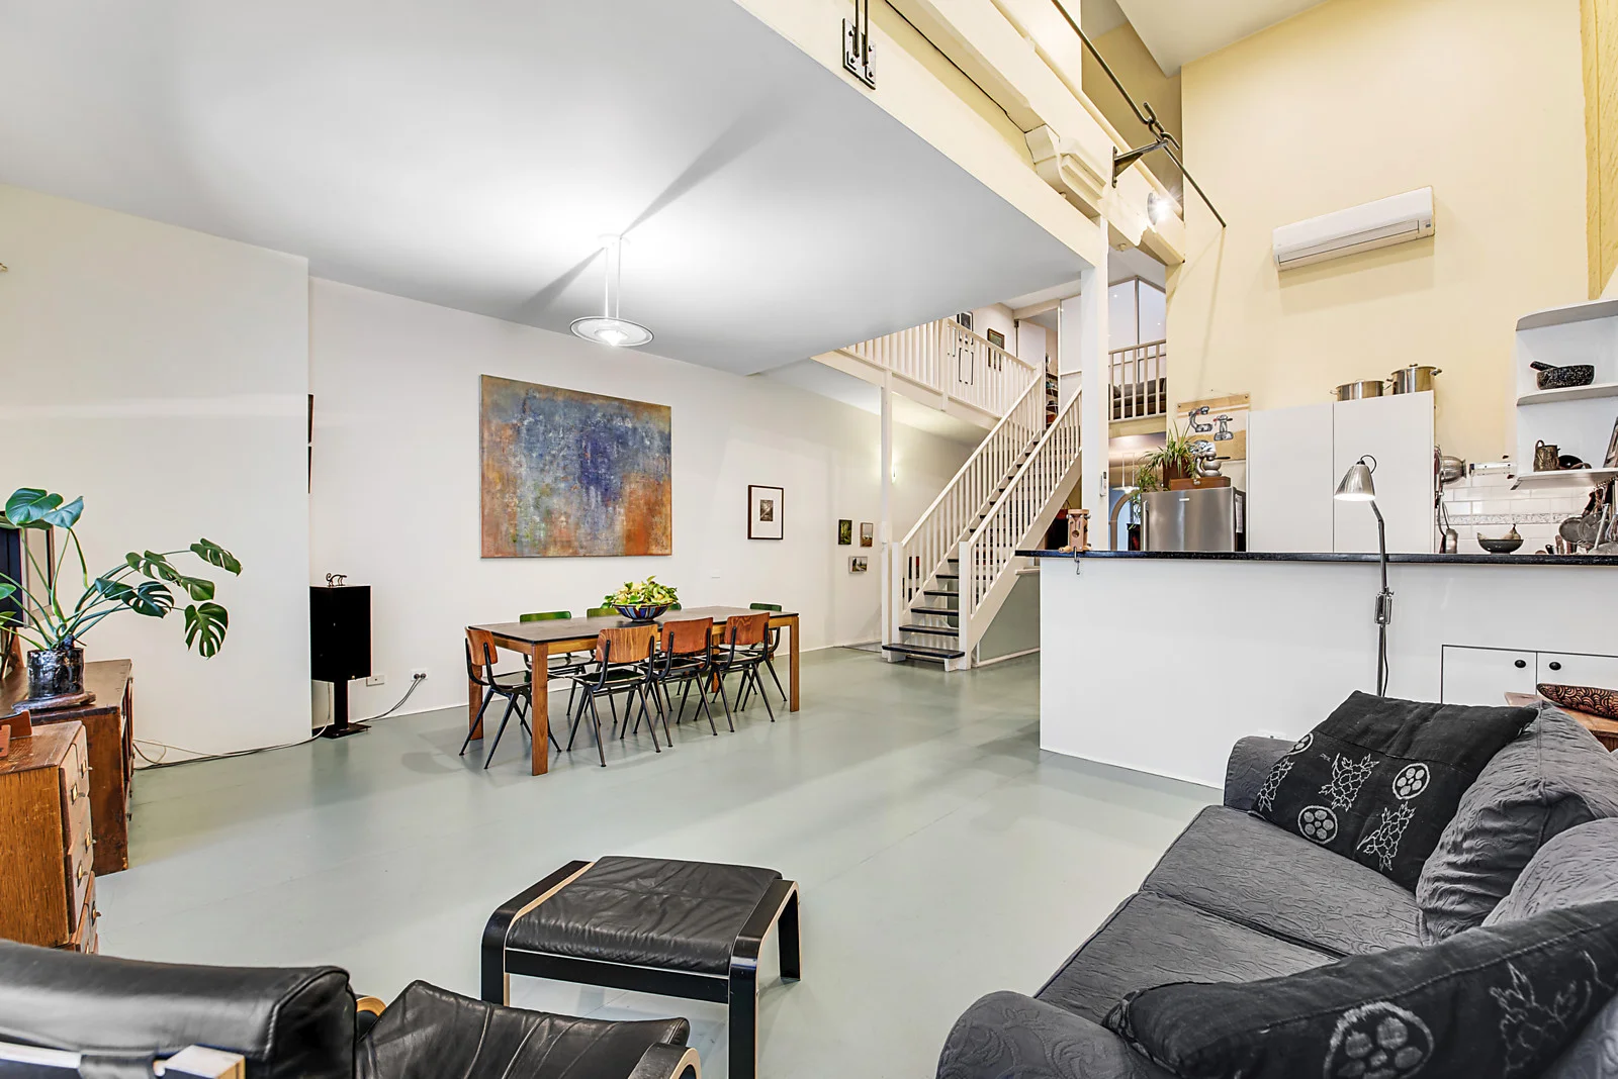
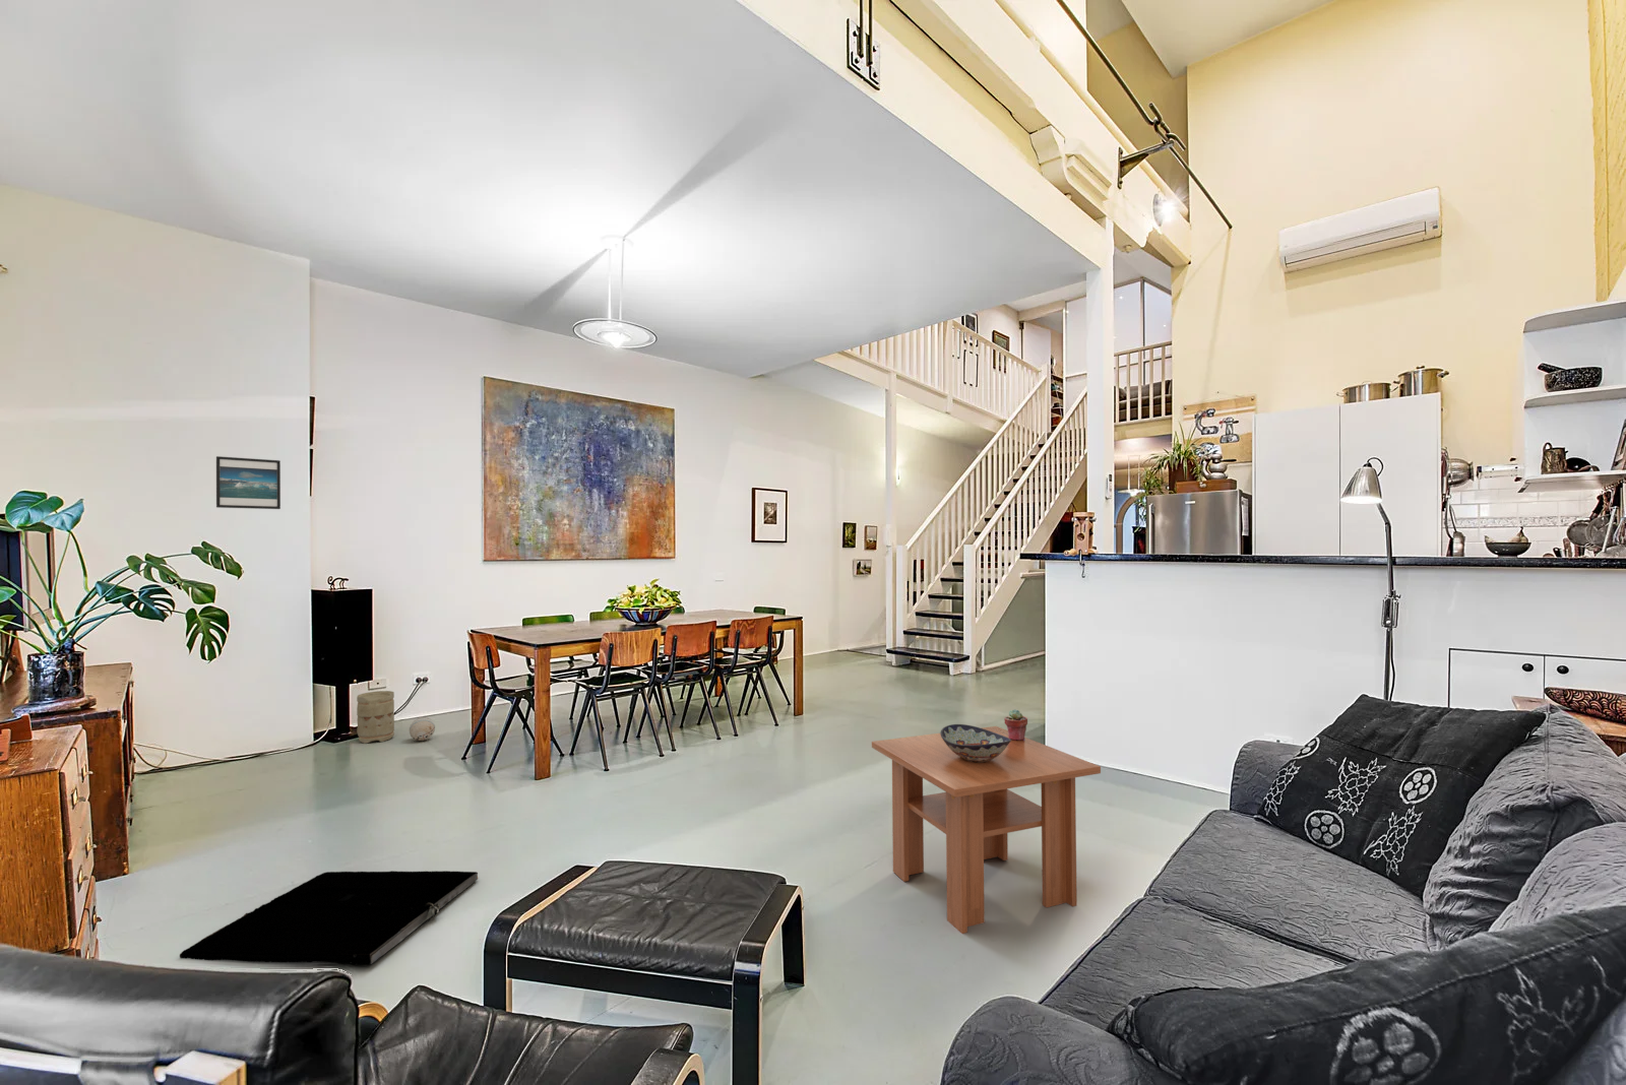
+ vase [356,690,396,745]
+ rug [179,869,478,966]
+ potted succulent [1002,710,1028,741]
+ decorative bowl [940,723,1011,762]
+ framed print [216,455,282,510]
+ decorative ball [408,716,436,741]
+ coffee table [871,725,1102,935]
